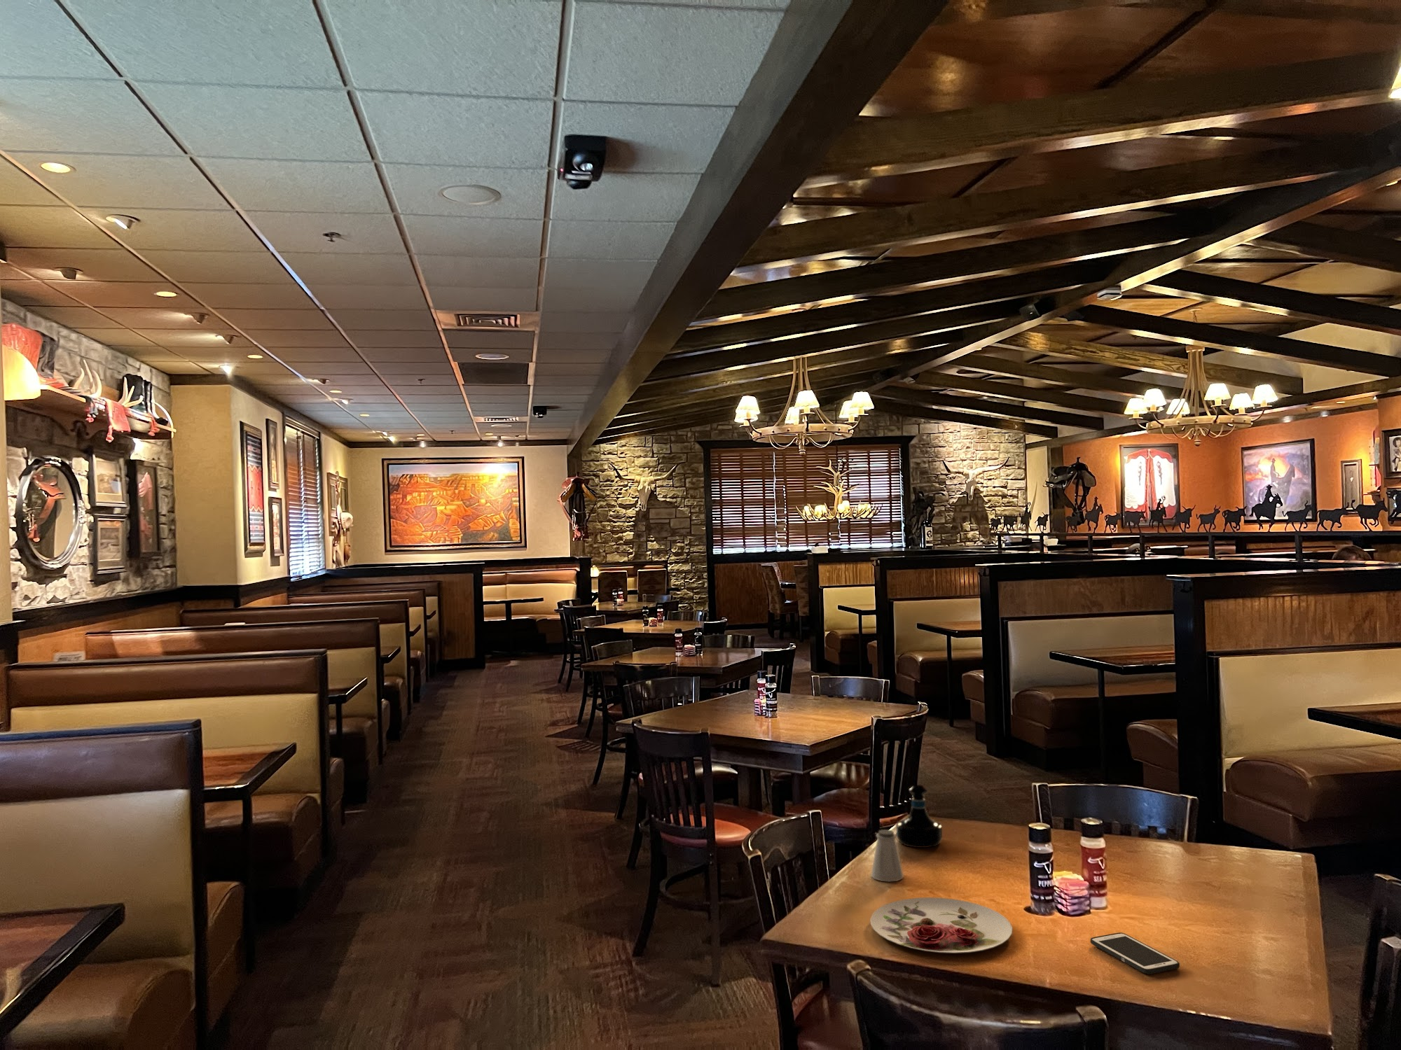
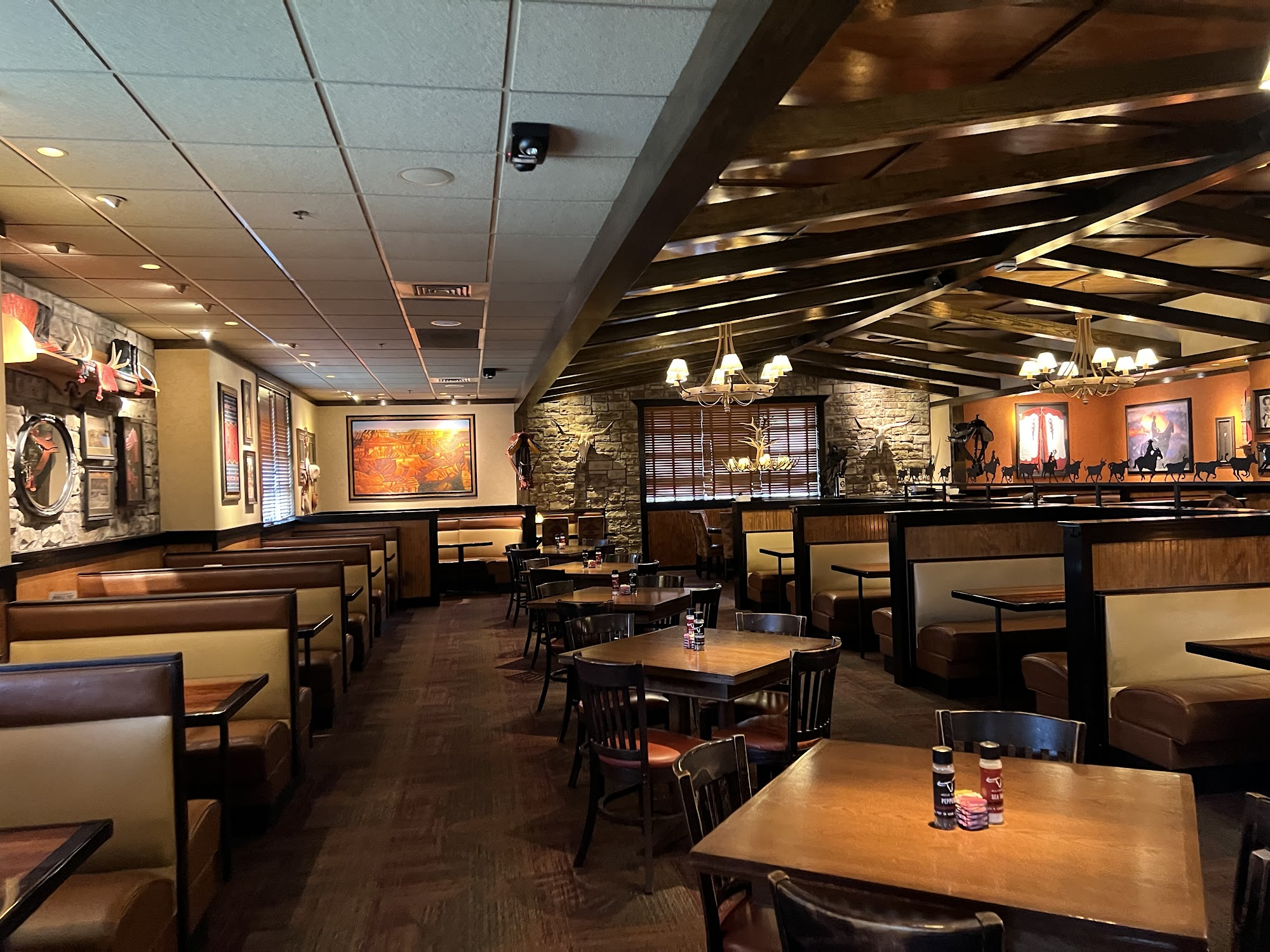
- cell phone [1090,932,1180,975]
- saltshaker [870,828,905,882]
- plate [870,897,1013,954]
- tequila bottle [896,784,943,848]
